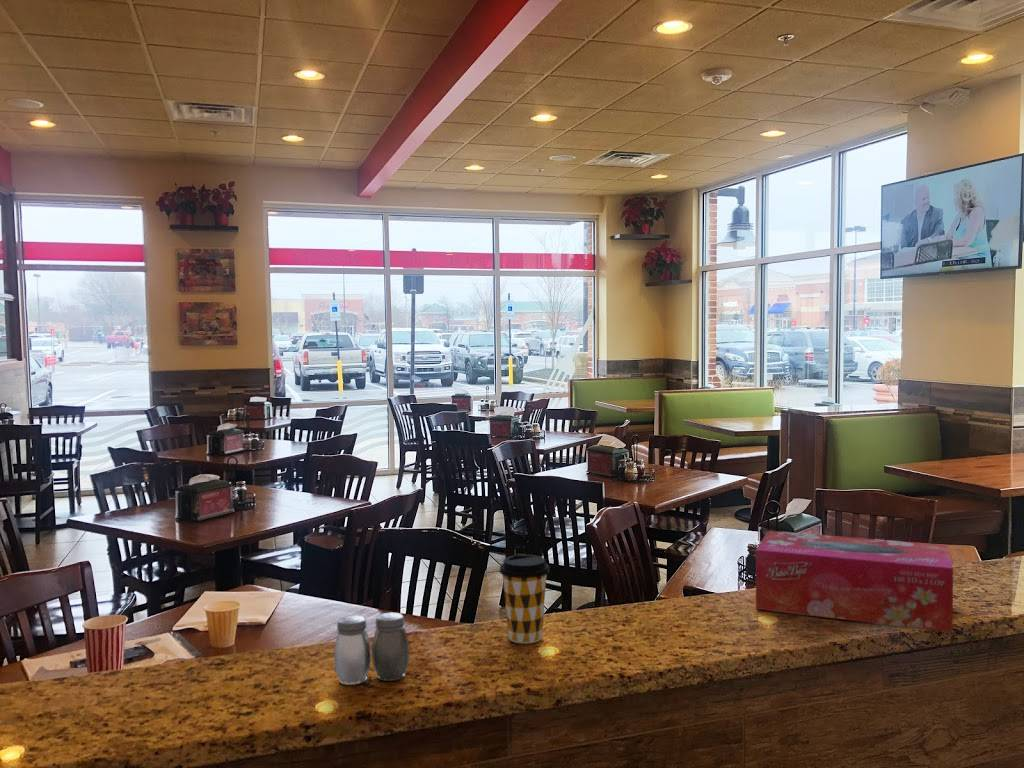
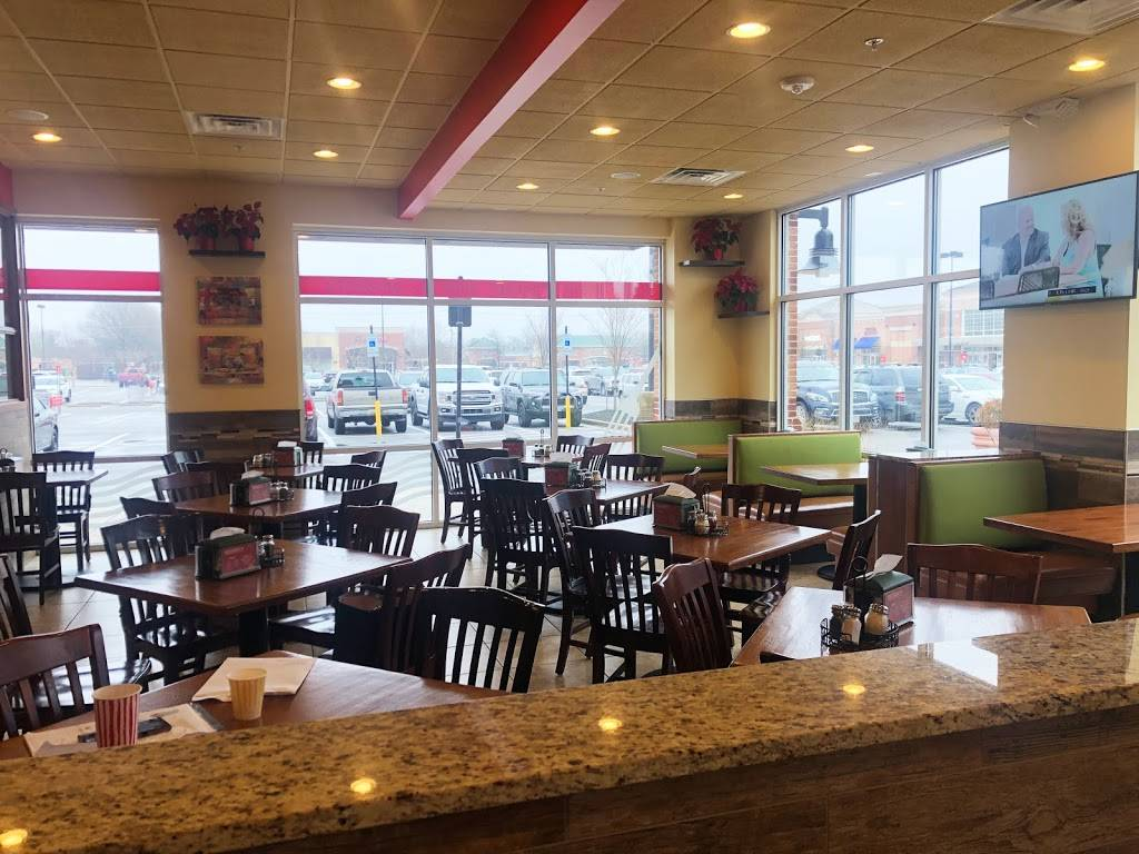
- tissue box [755,530,954,634]
- salt and pepper shaker [333,611,410,686]
- coffee cup [498,554,551,644]
